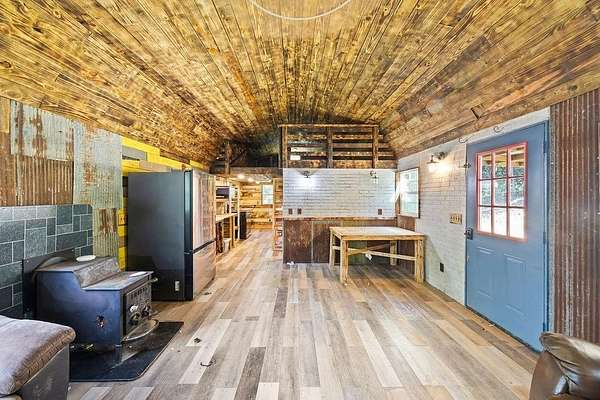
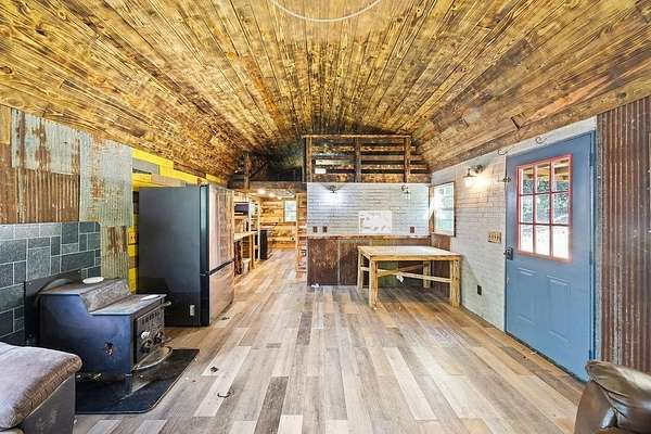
+ wall art [357,209,394,234]
